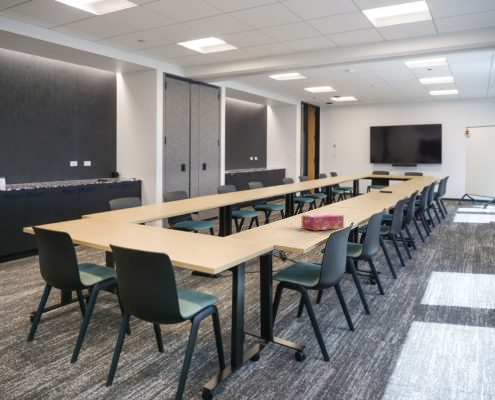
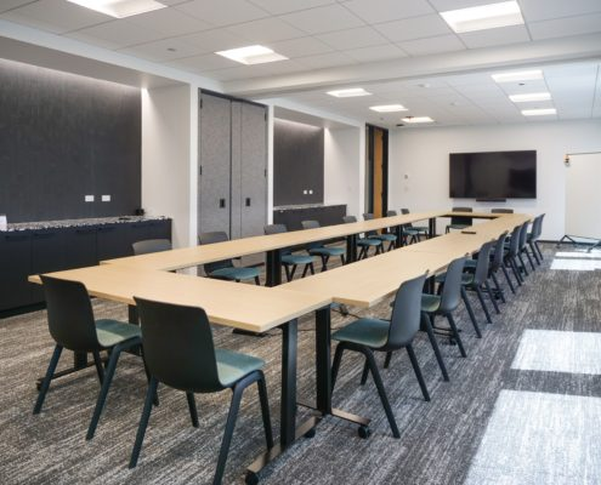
- tissue box [300,213,345,231]
